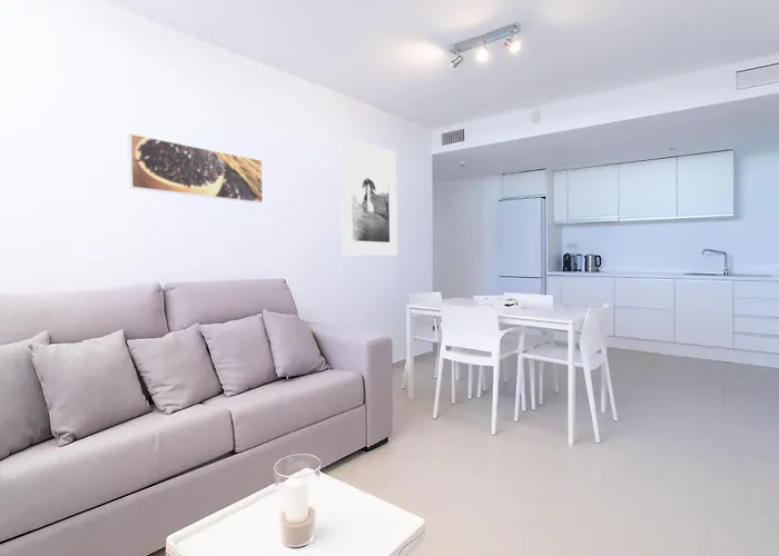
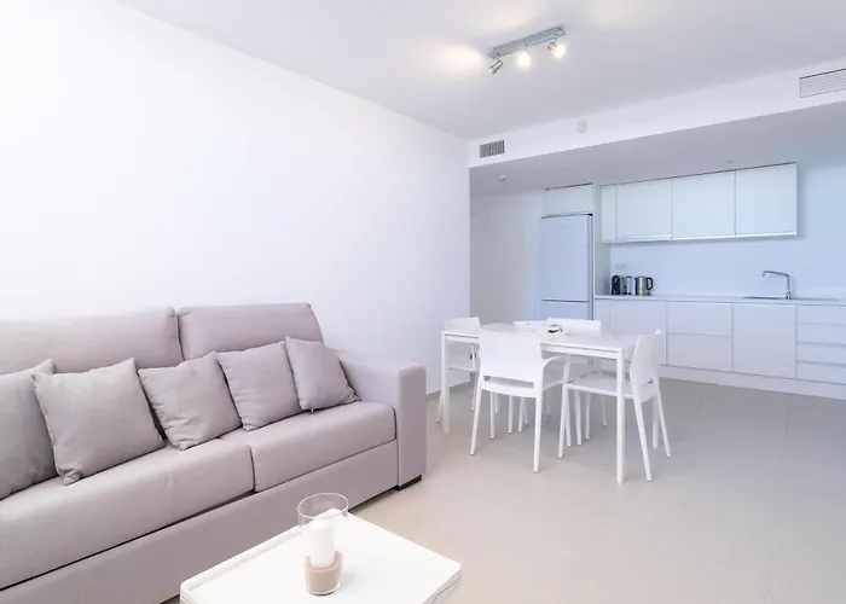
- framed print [338,135,398,257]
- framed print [127,132,264,205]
